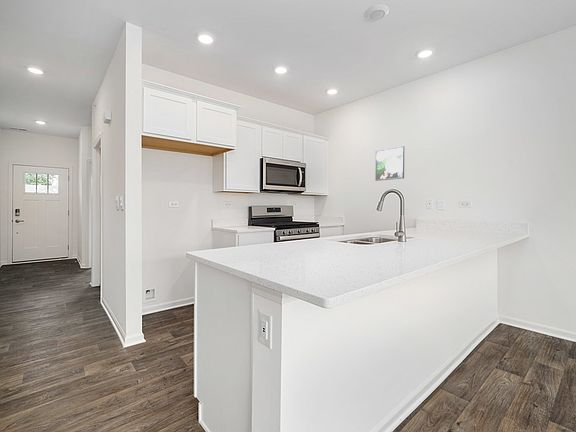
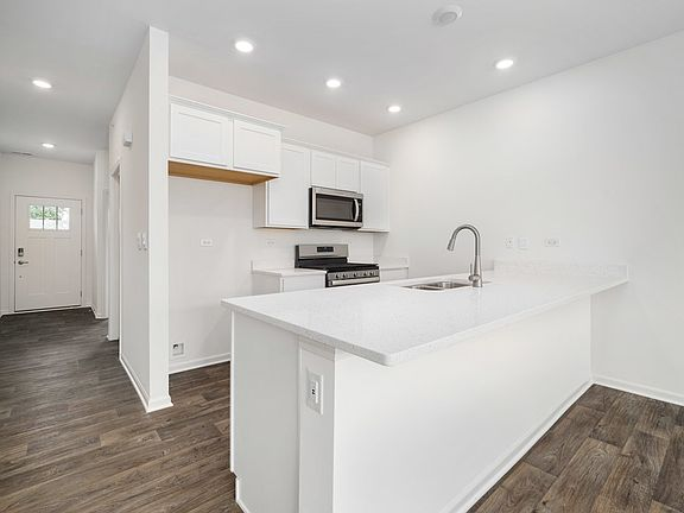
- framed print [374,145,405,182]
